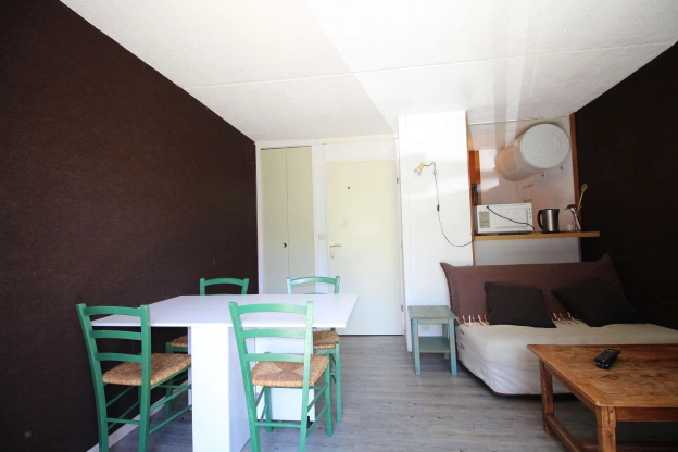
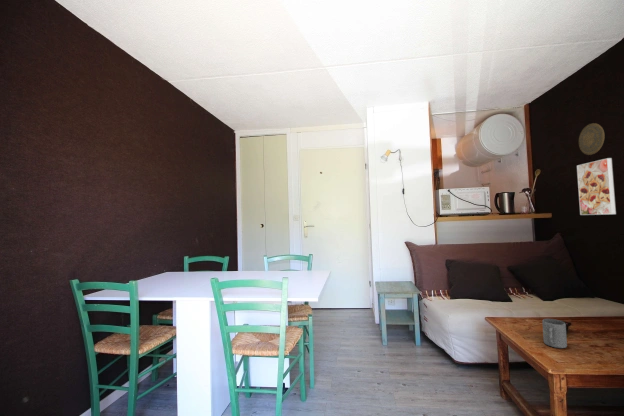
+ decorative plate [578,122,605,156]
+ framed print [576,157,617,216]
+ mug [541,318,568,349]
